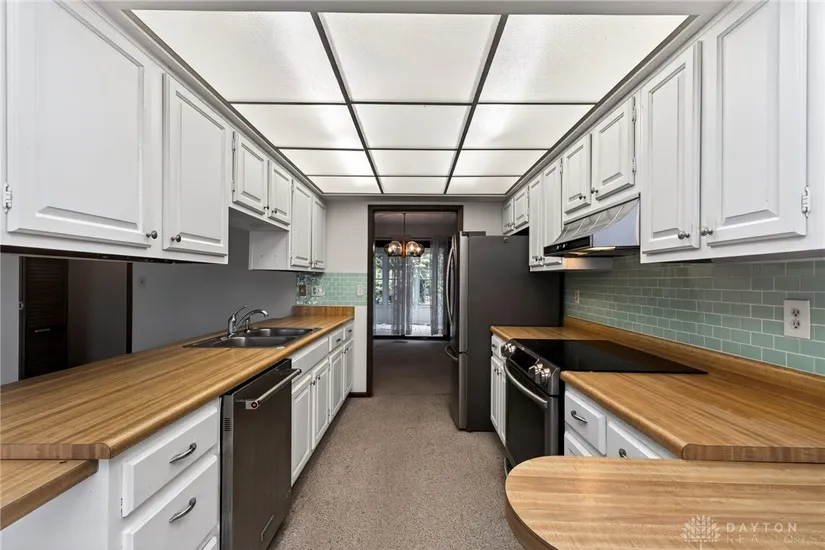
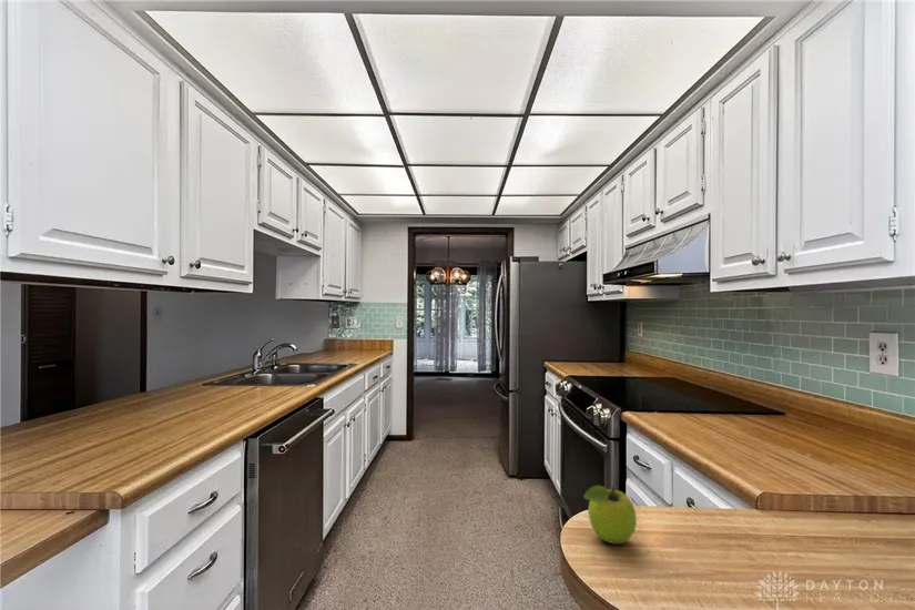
+ fruit [582,485,638,545]
